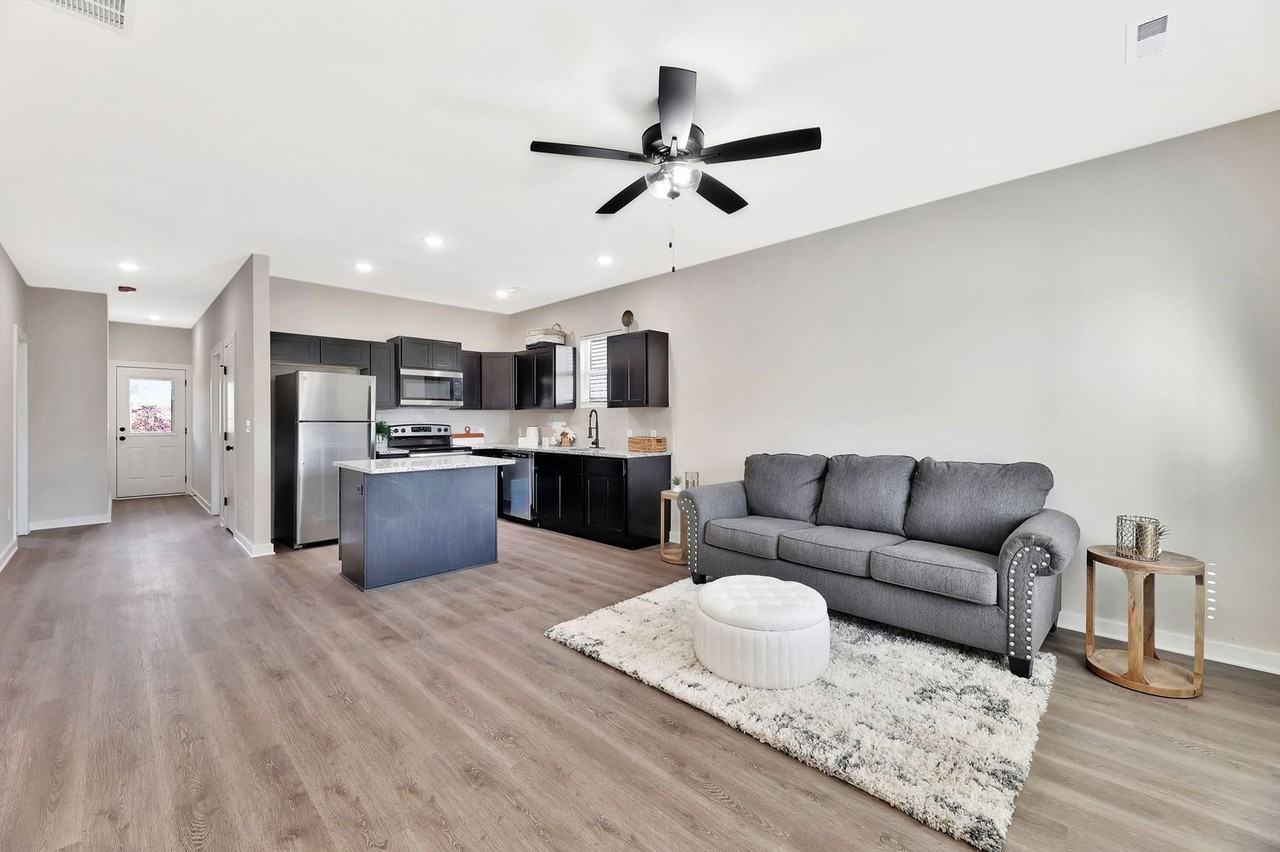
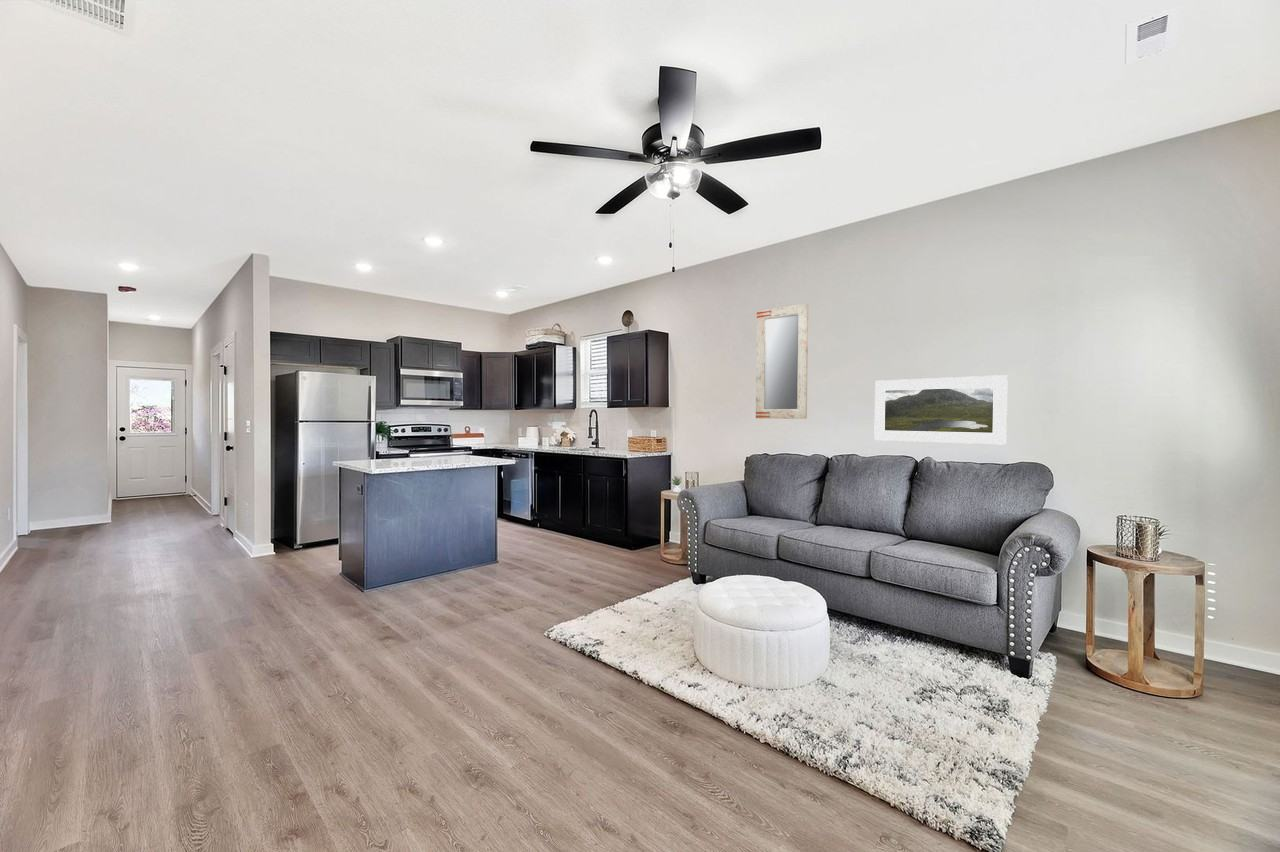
+ home mirror [755,302,809,420]
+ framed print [873,374,1009,445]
